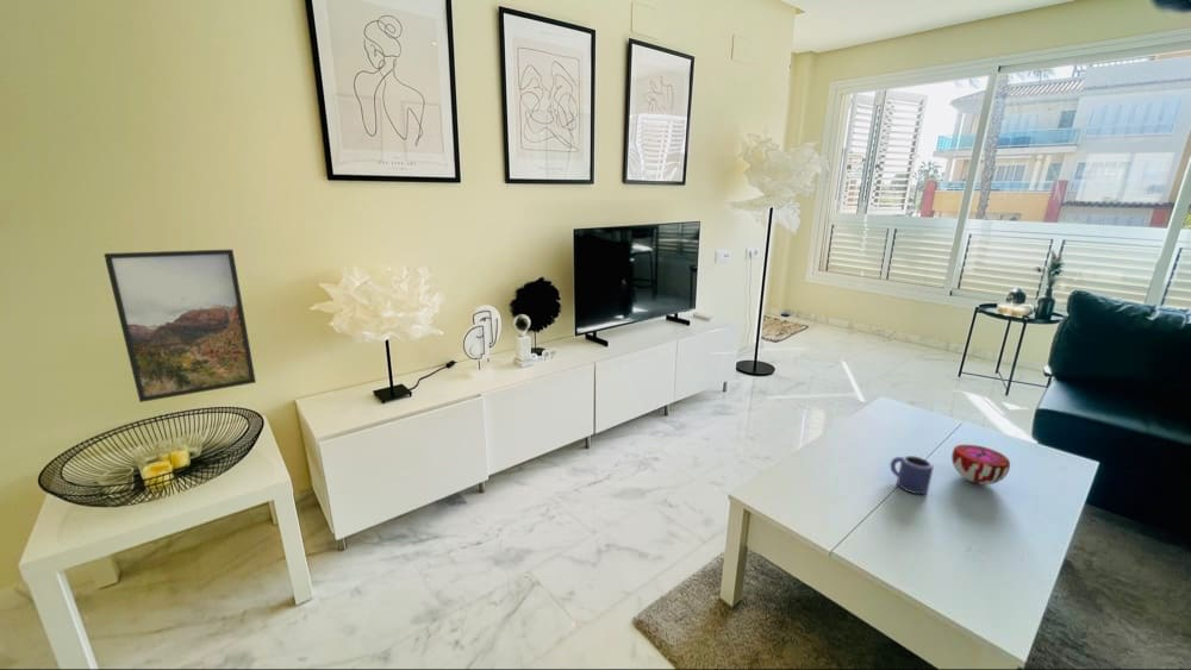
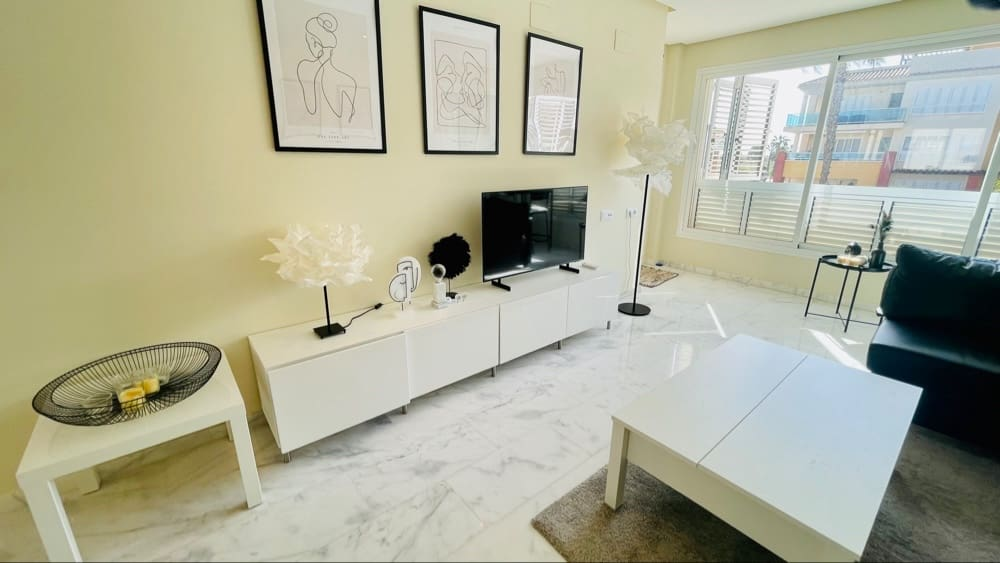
- mug [888,455,935,495]
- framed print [102,249,257,403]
- decorative bowl [950,444,1011,486]
